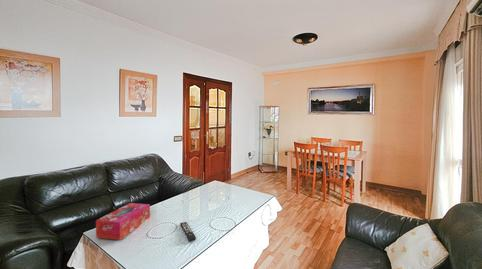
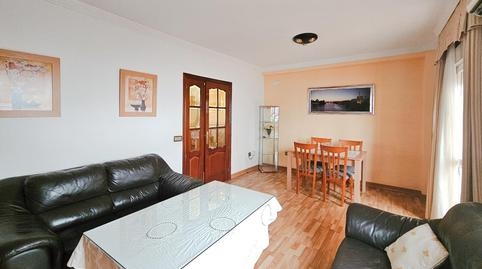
- remote control [179,221,197,243]
- tissue box [95,202,151,241]
